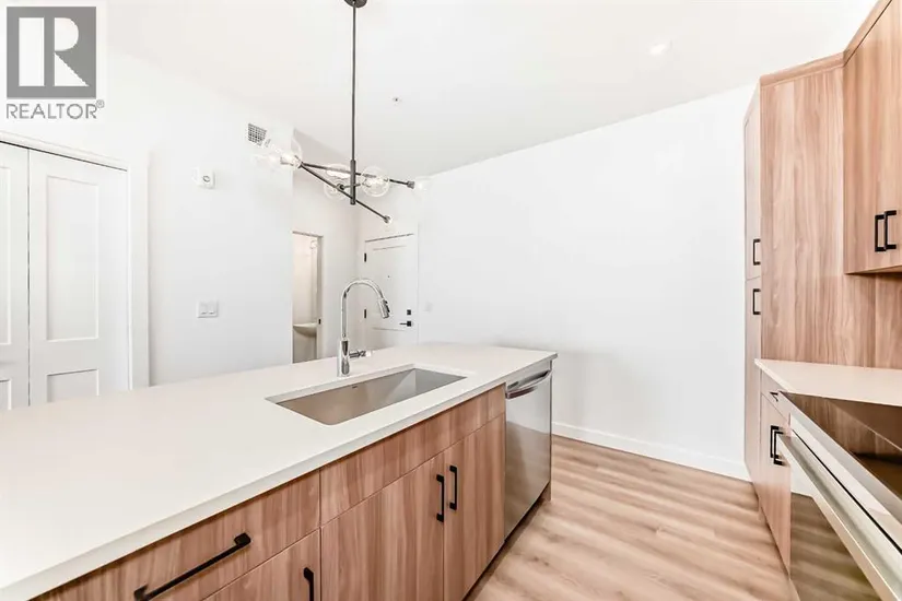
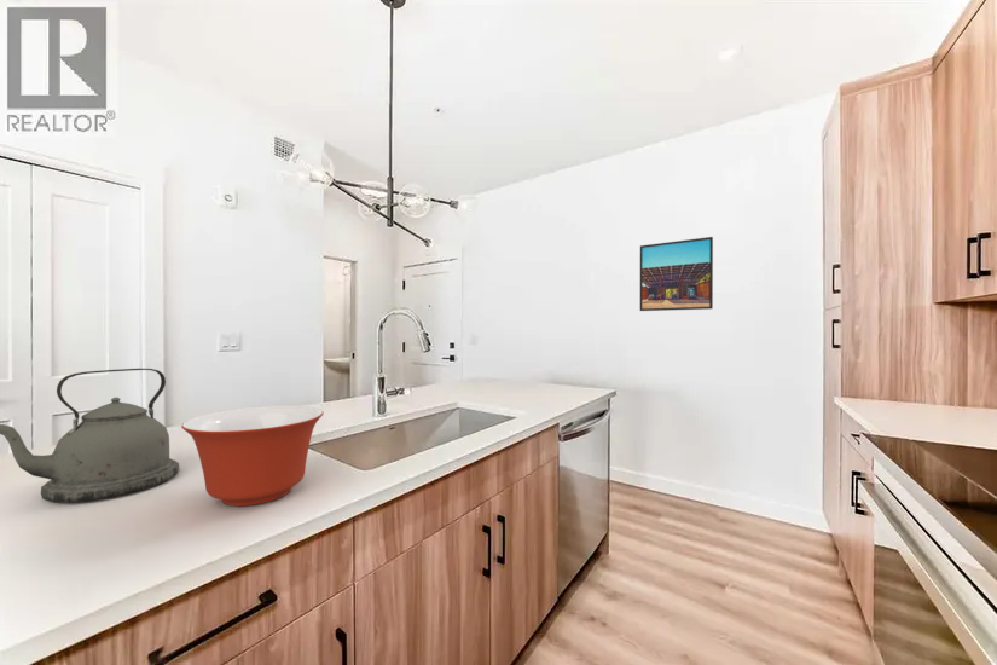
+ mixing bowl [180,405,325,507]
+ kettle [0,368,180,504]
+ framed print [639,236,714,312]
